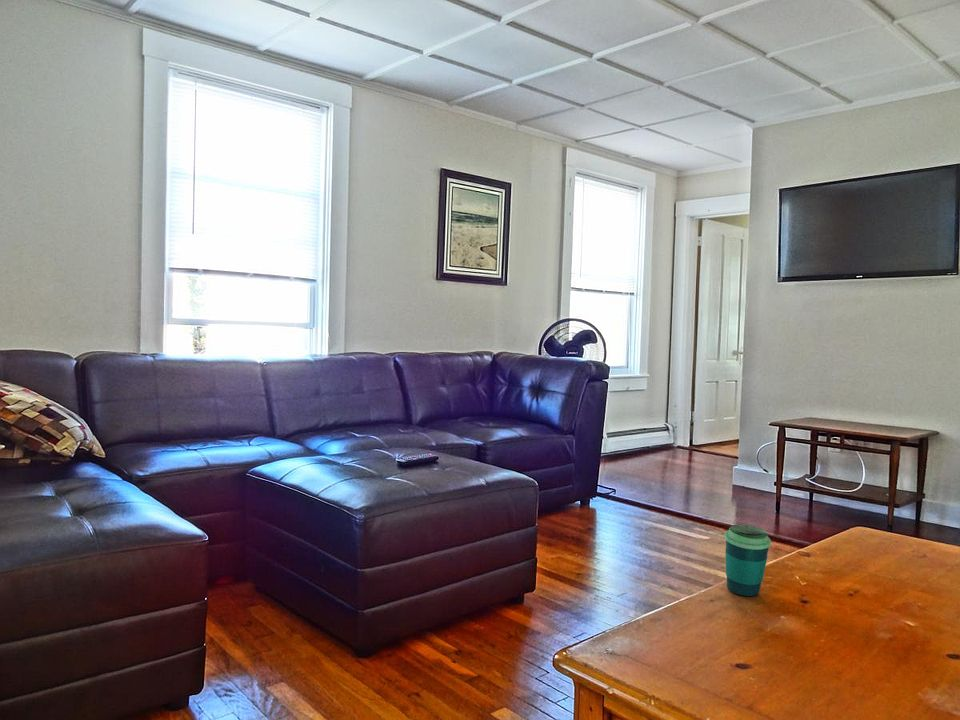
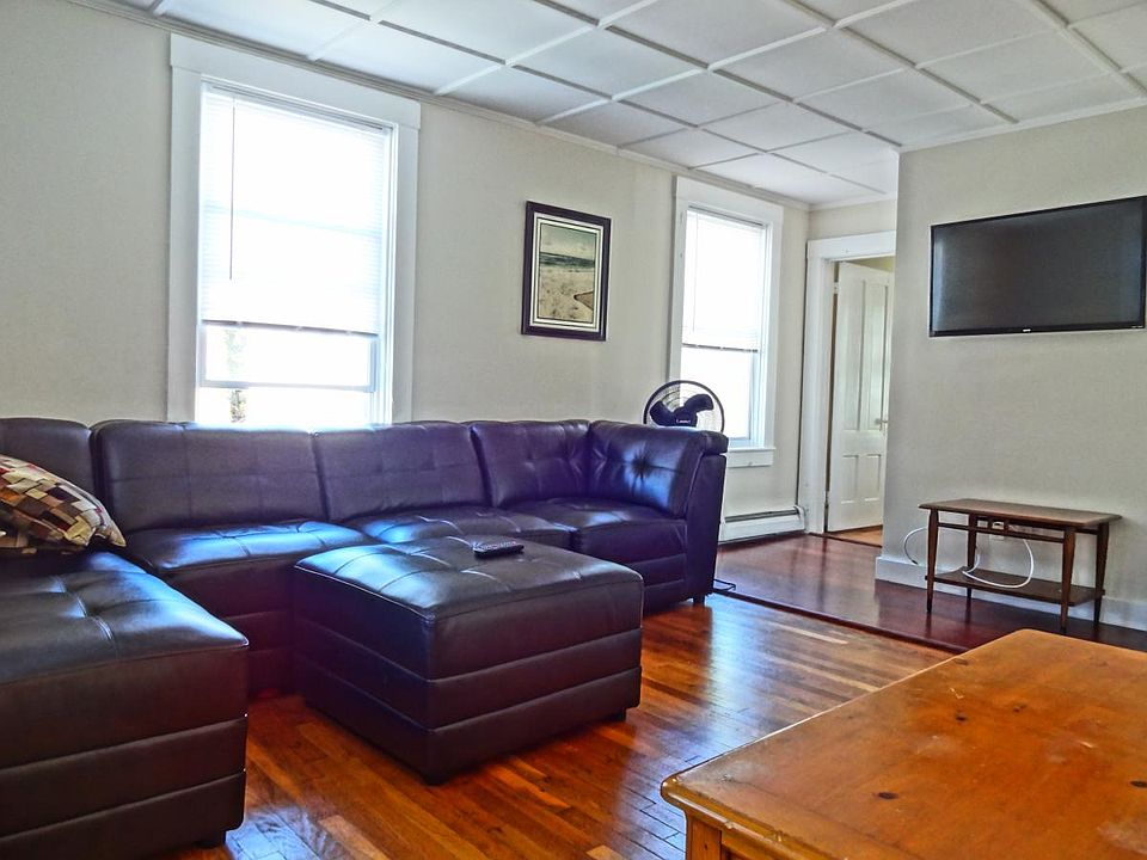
- cup [724,524,772,597]
